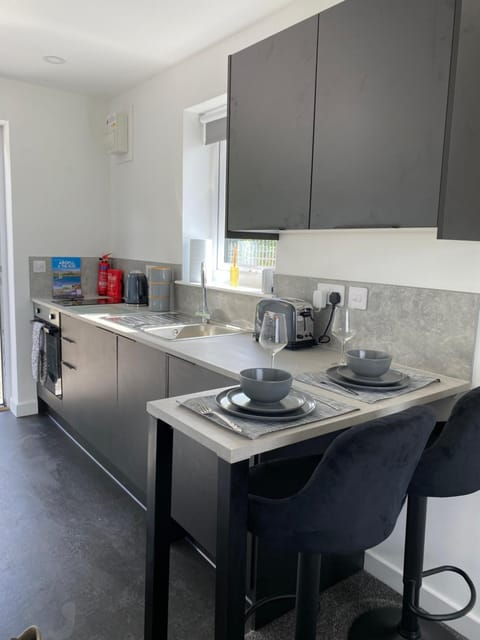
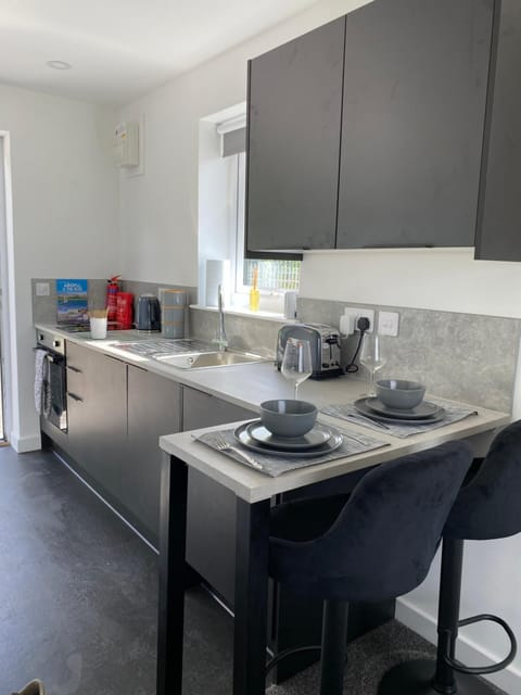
+ utensil holder [86,307,110,340]
